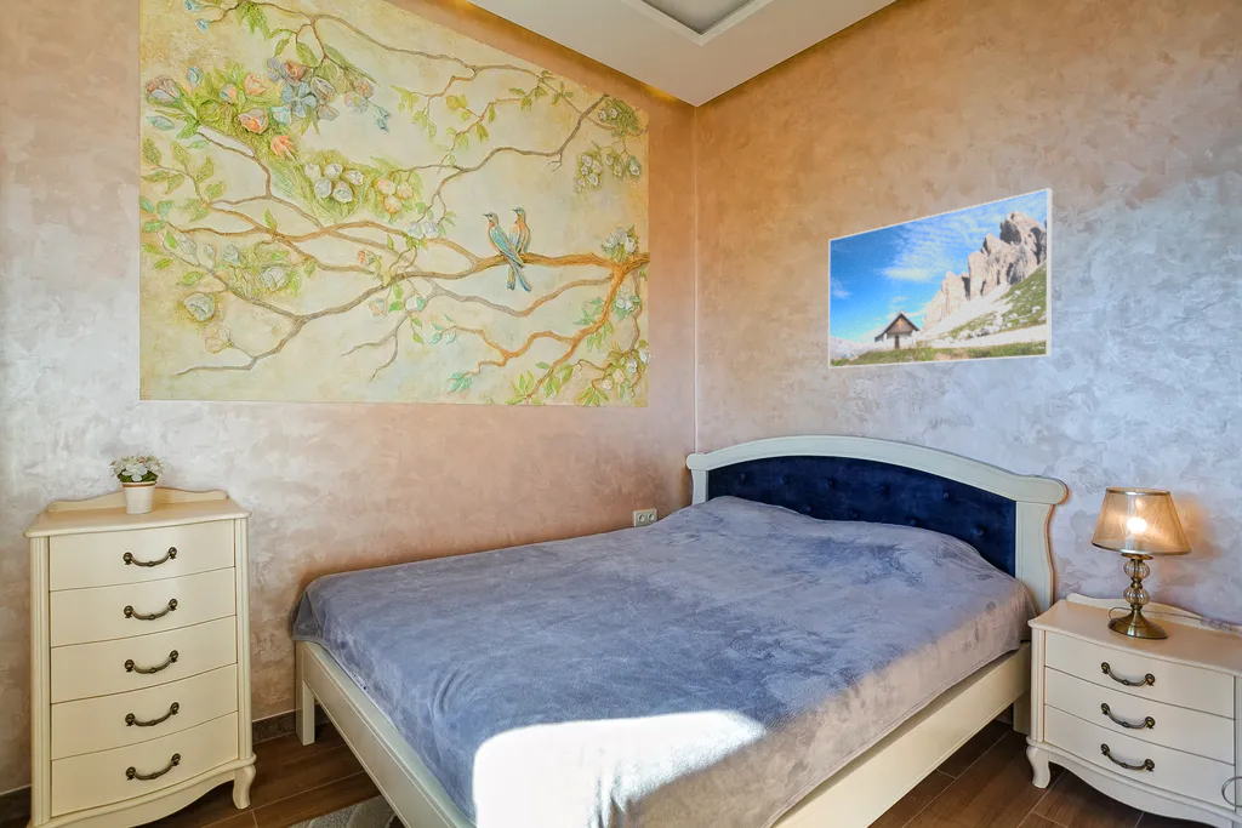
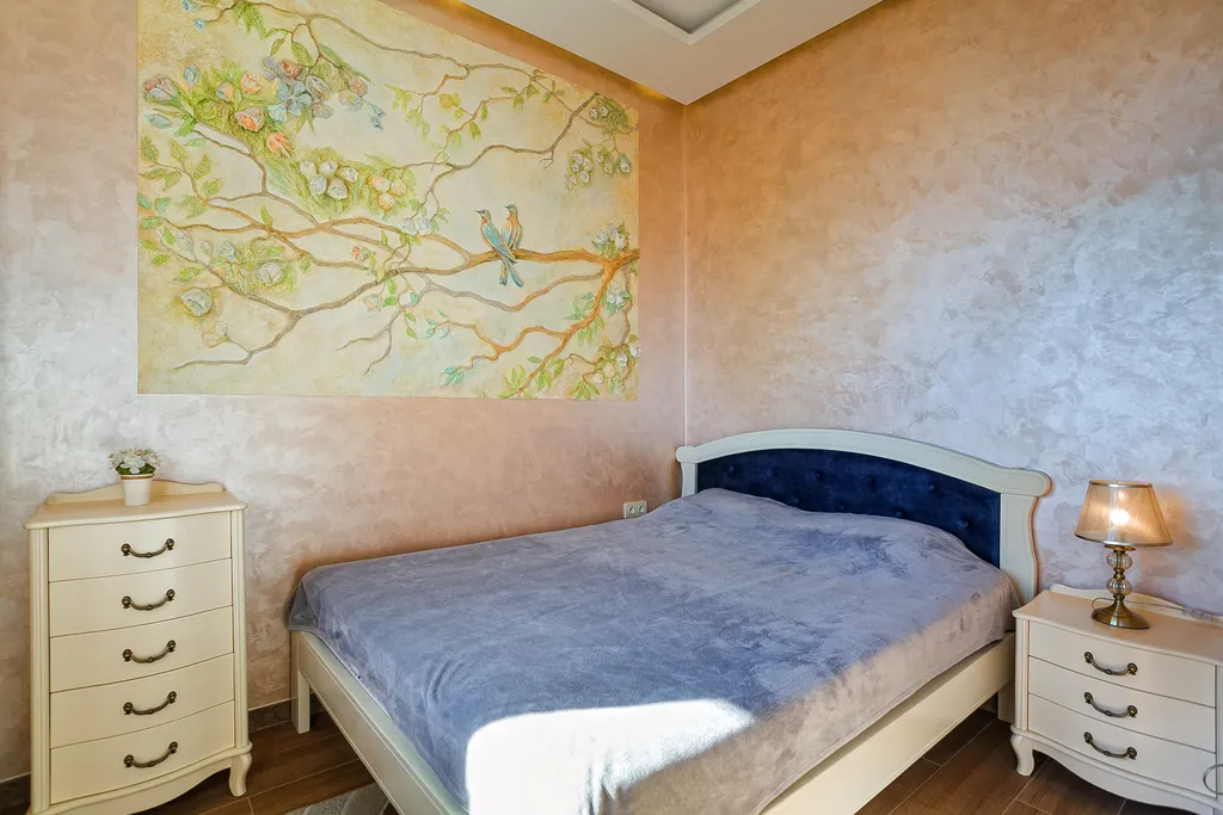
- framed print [827,187,1053,370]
